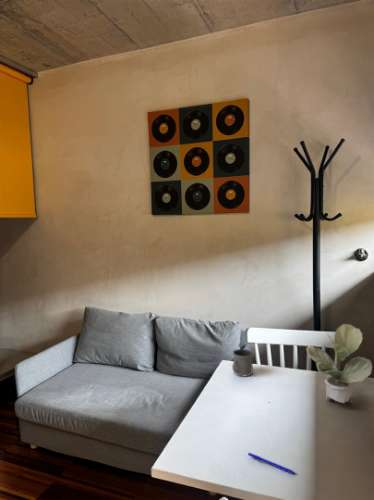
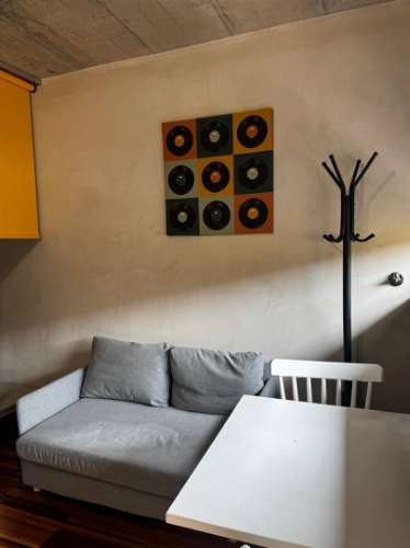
- pen [247,452,297,475]
- potted plant [306,323,373,404]
- mug [231,348,254,377]
